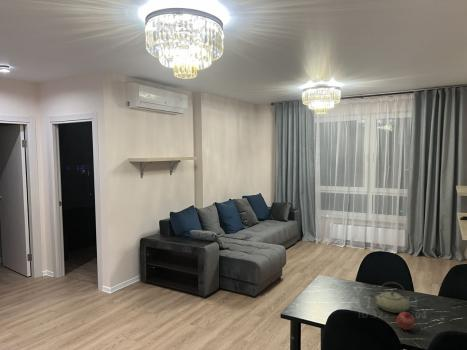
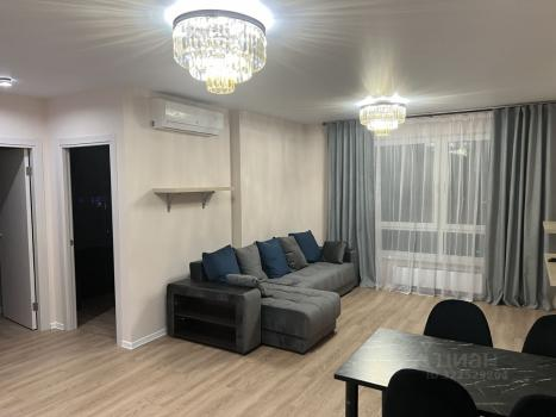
- teapot [369,281,411,314]
- fruit [396,311,416,331]
